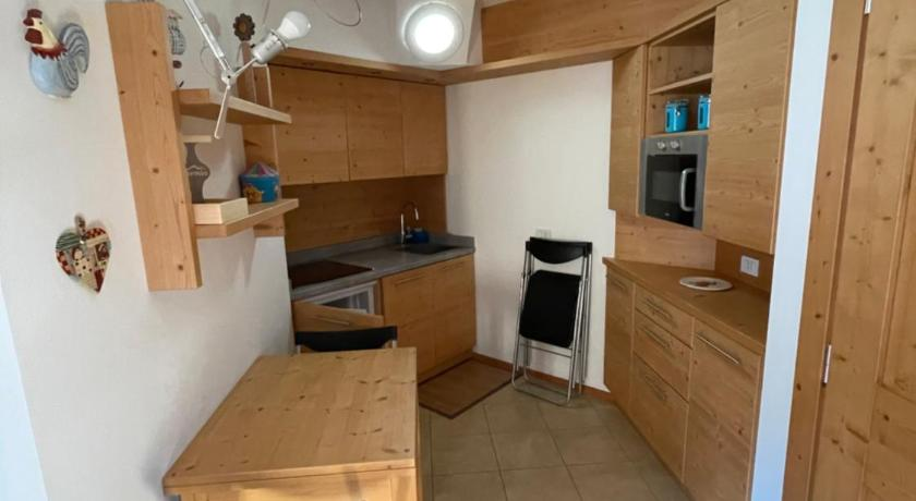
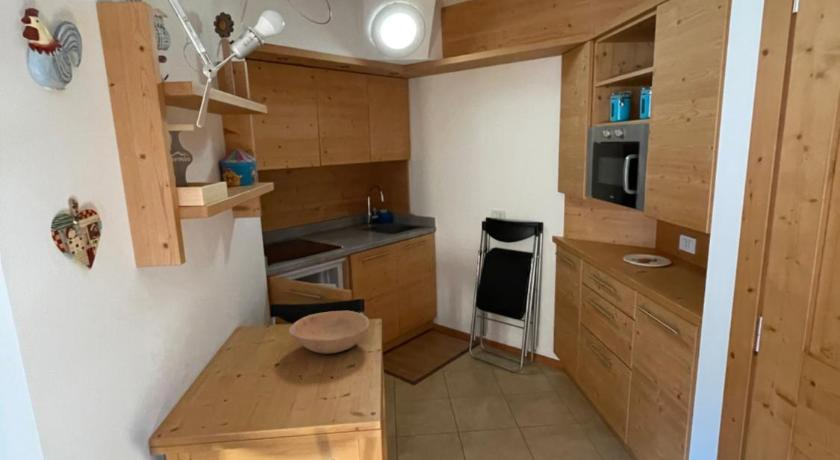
+ bowl [288,310,370,354]
